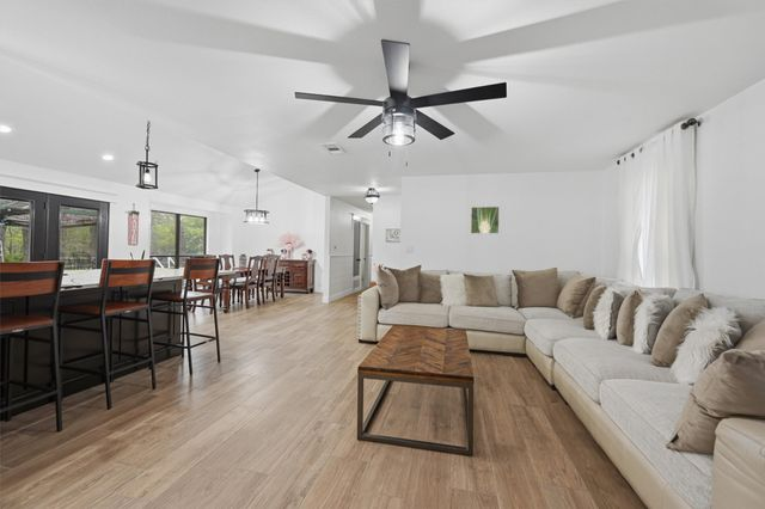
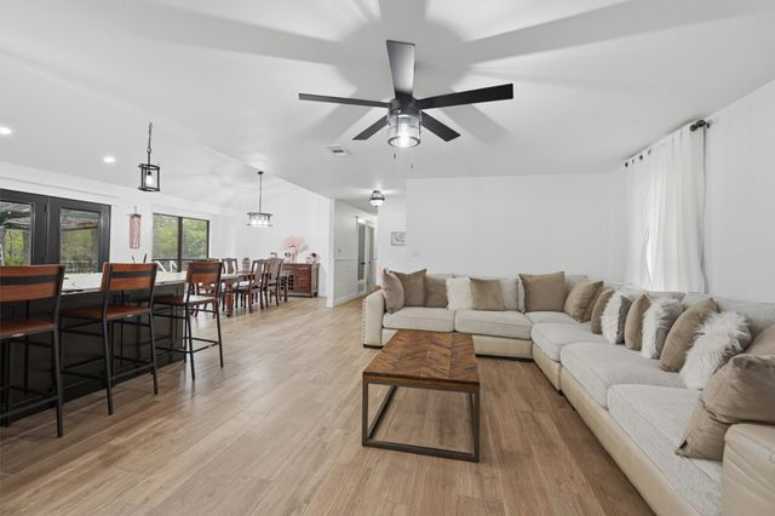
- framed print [470,206,501,234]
